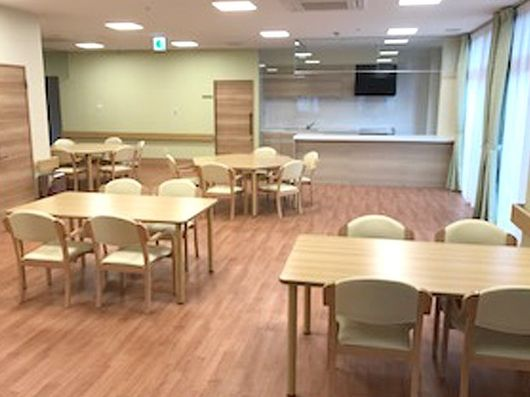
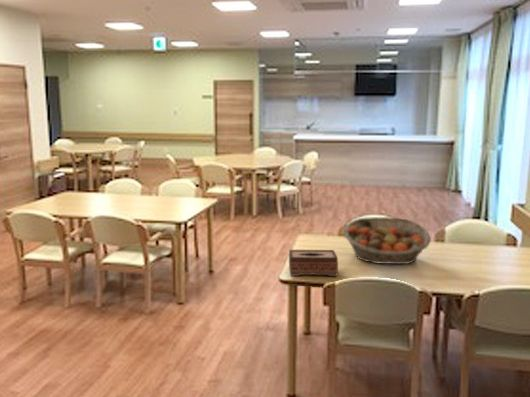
+ tissue box [288,249,339,277]
+ fruit basket [343,216,432,265]
